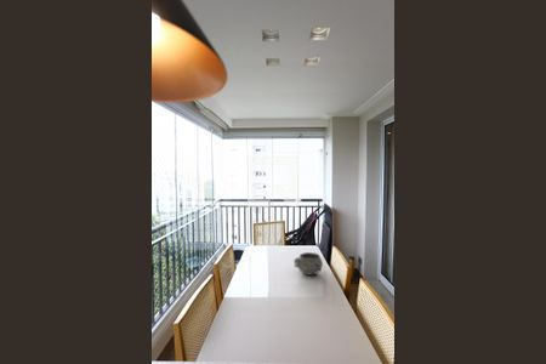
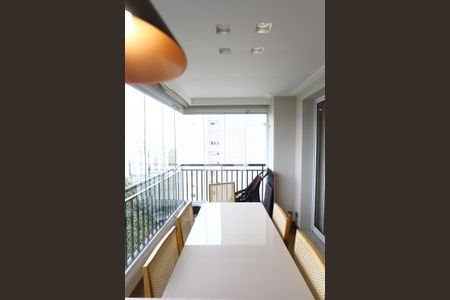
- decorative bowl [294,251,324,277]
